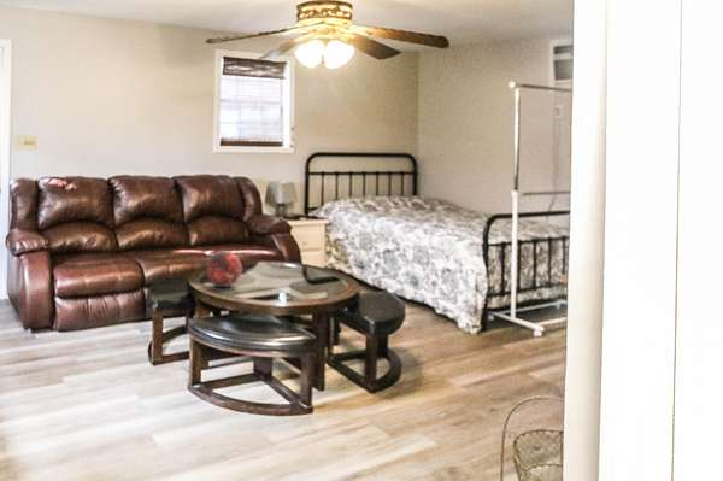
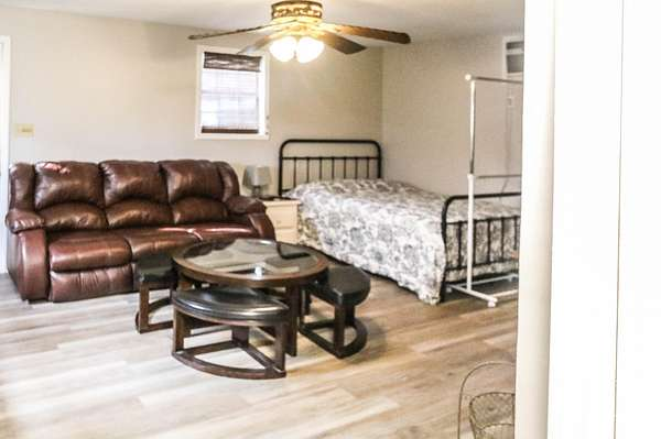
- decorative orb [204,250,243,288]
